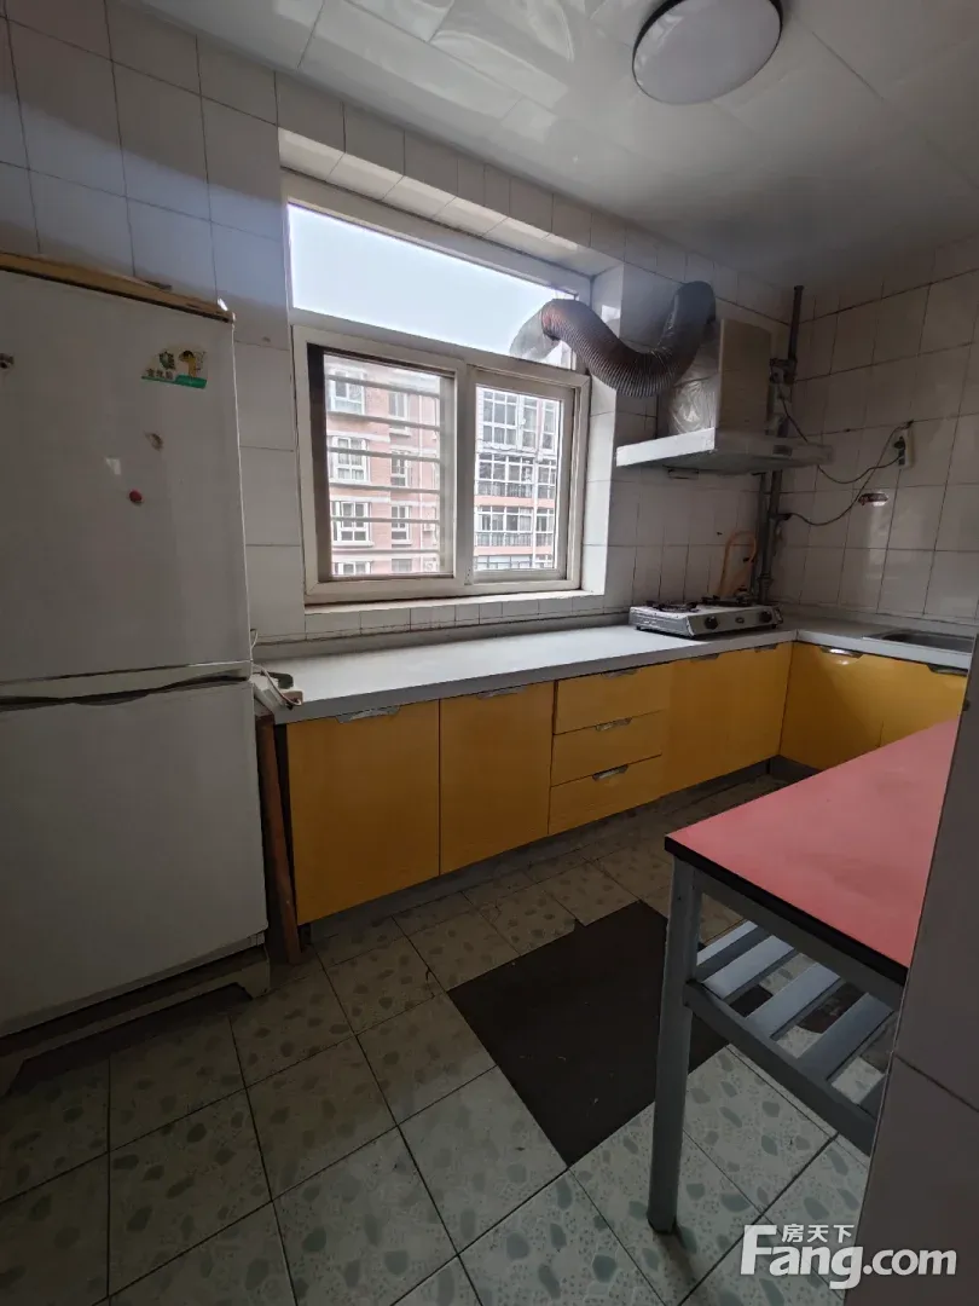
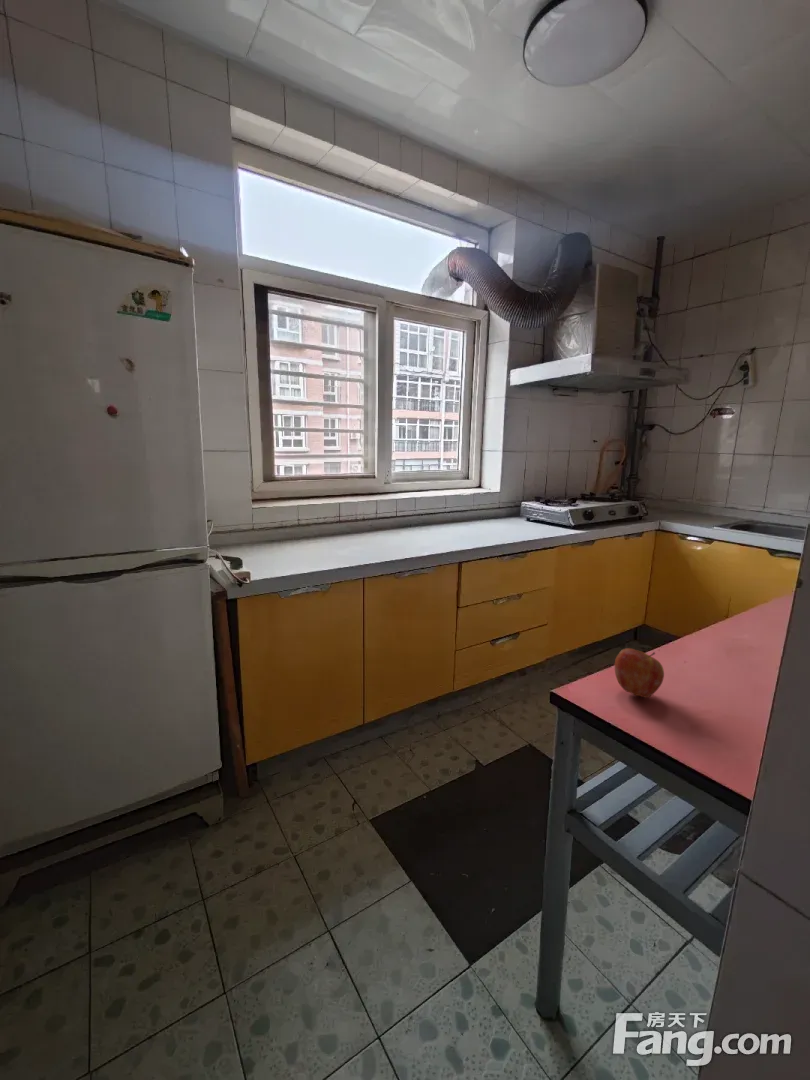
+ apple [614,647,665,699]
